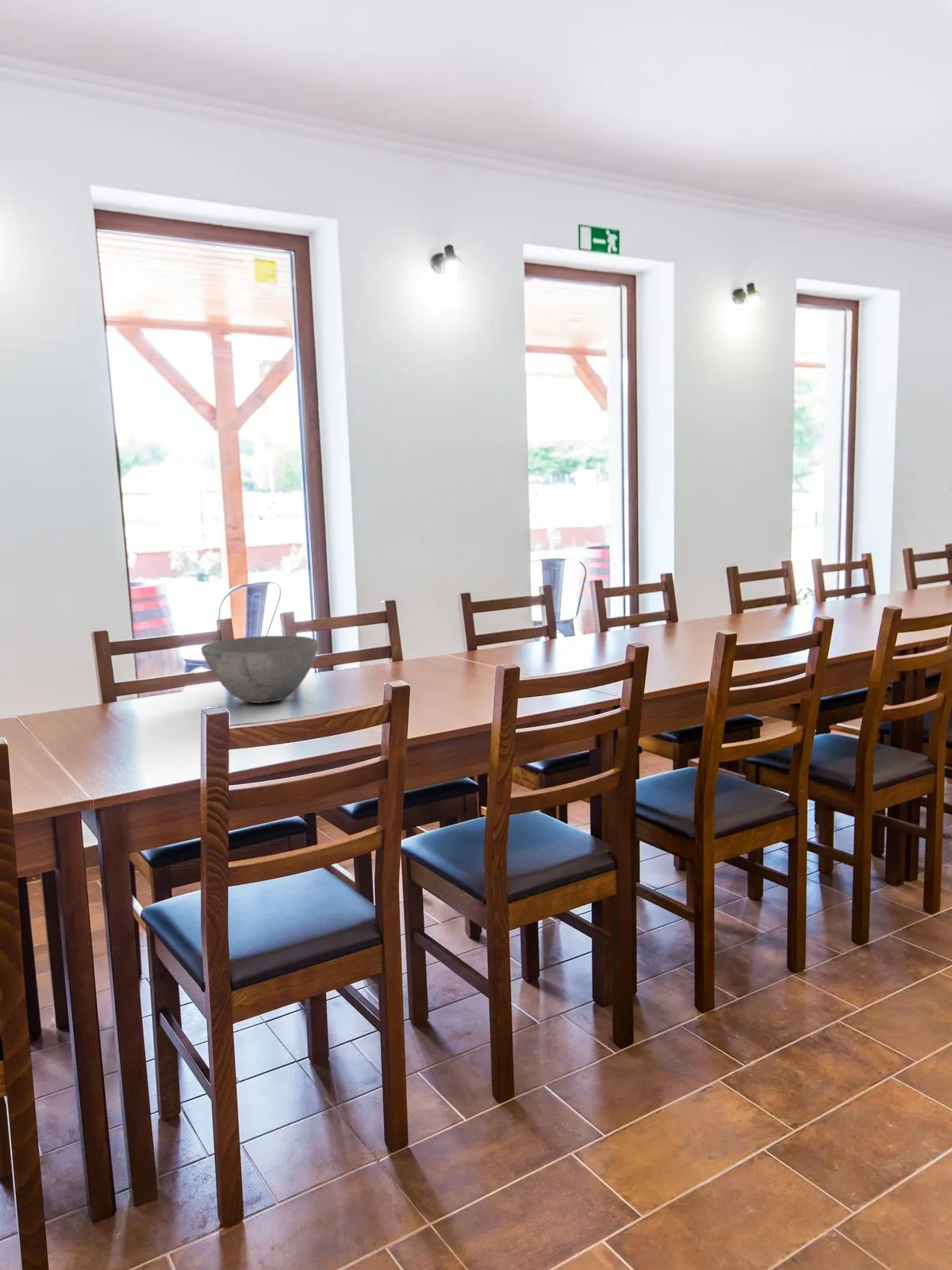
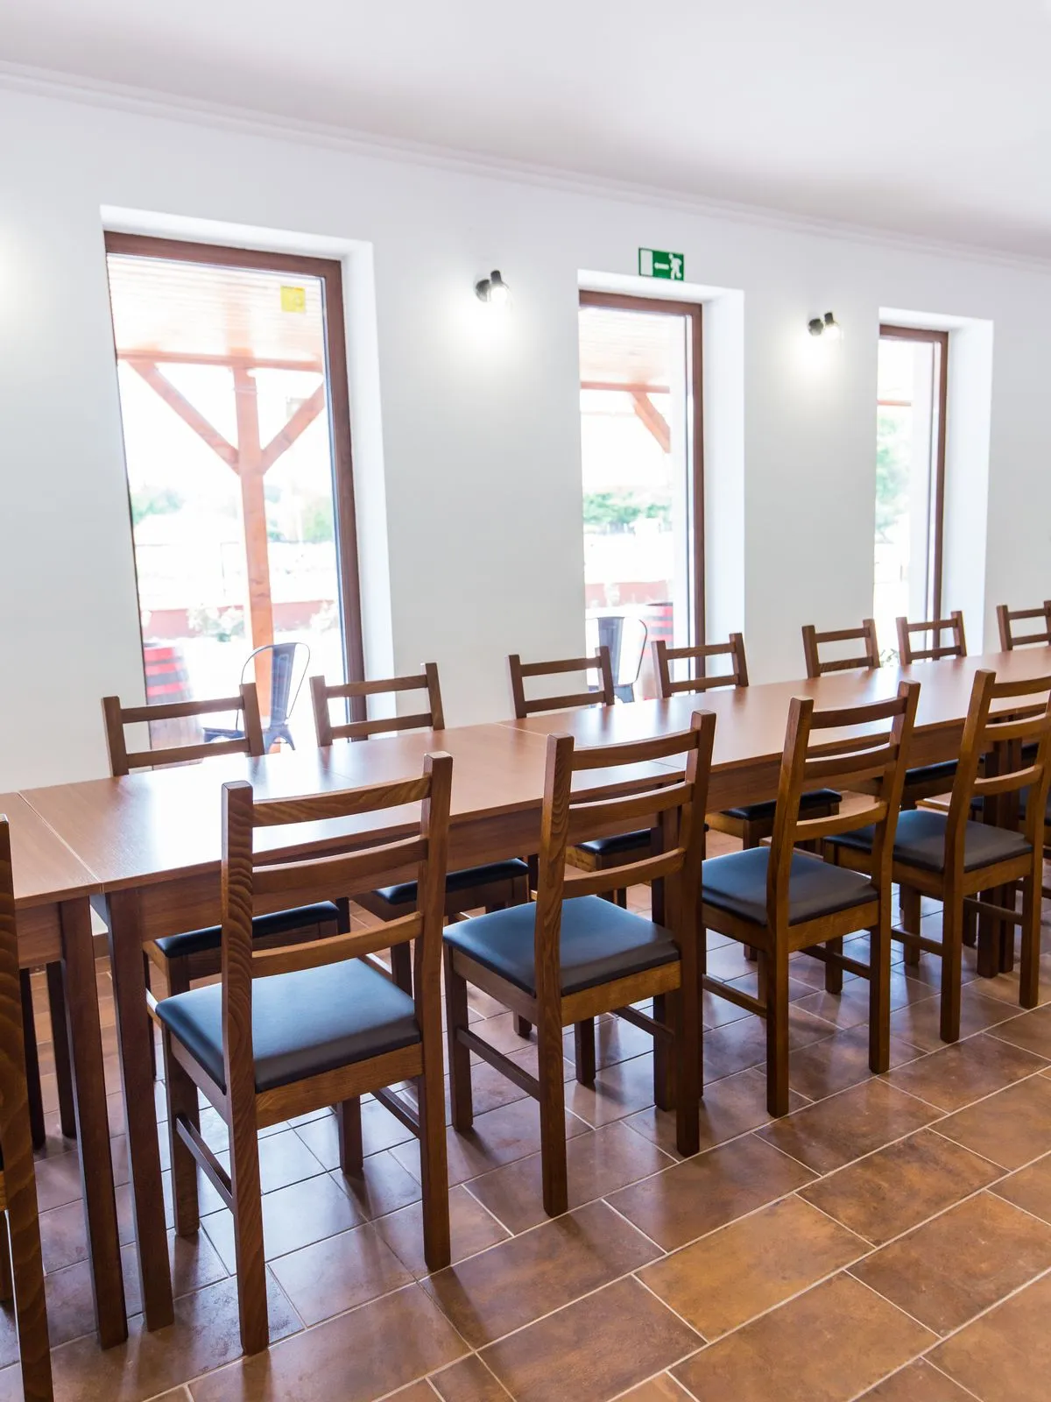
- bowl [201,635,319,704]
